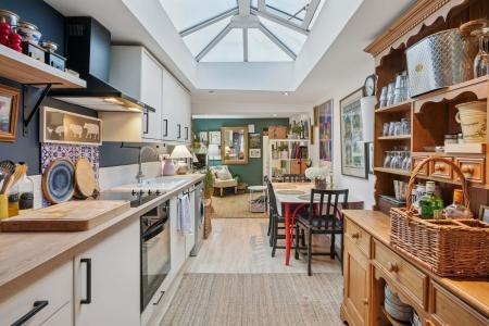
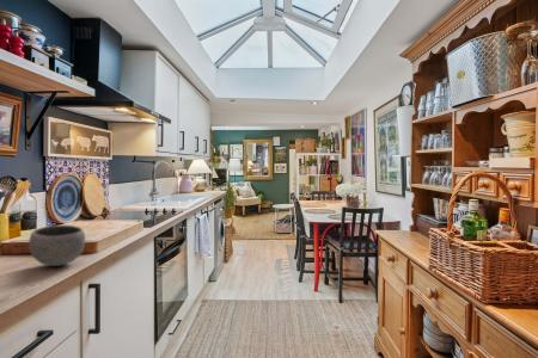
+ bowl [27,224,86,267]
